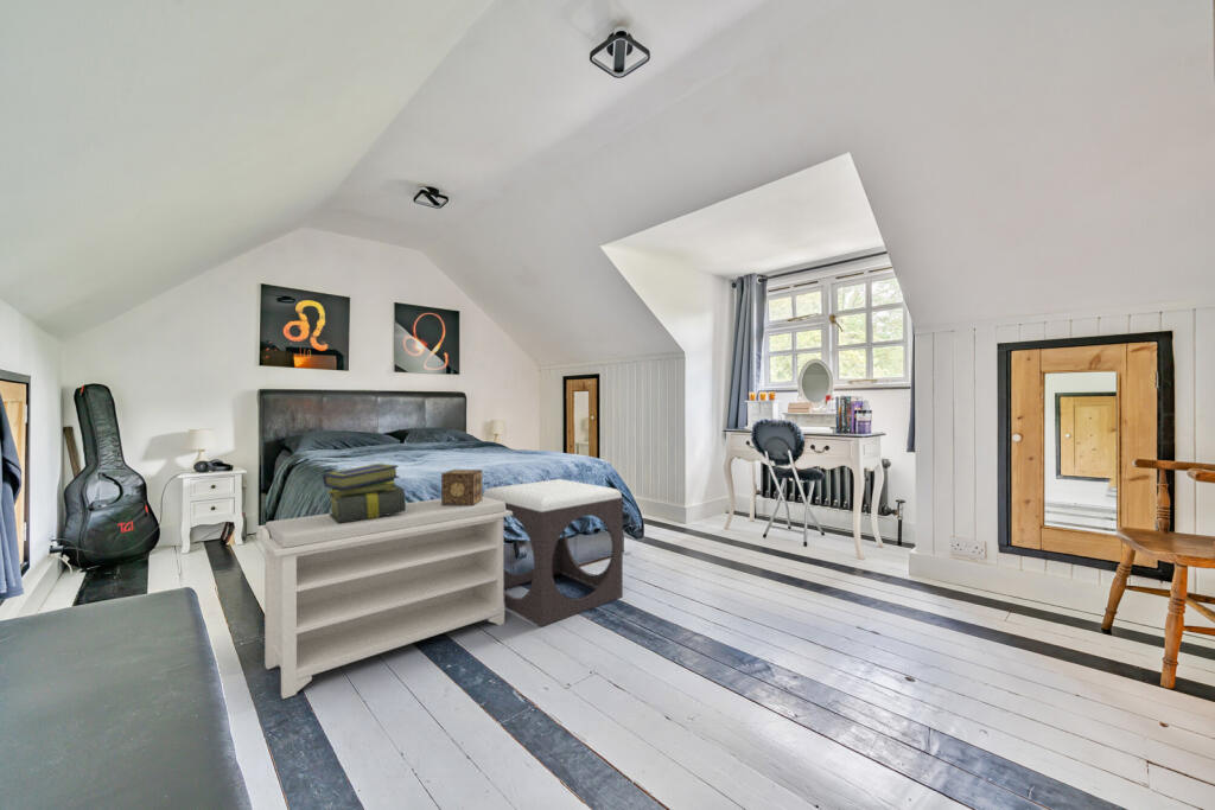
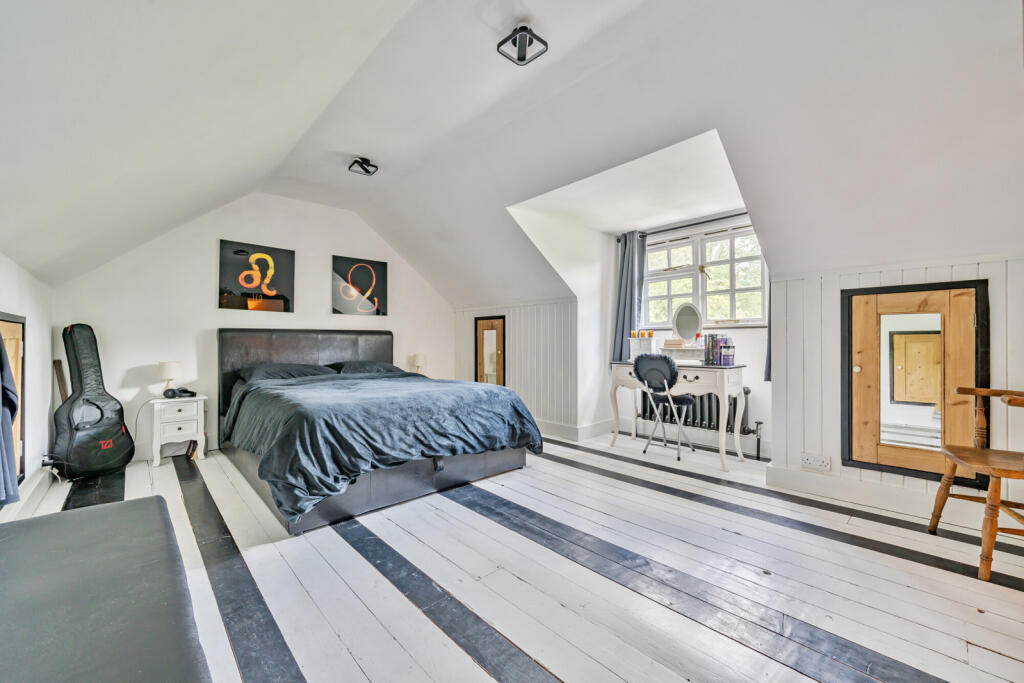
- stack of books [322,463,407,523]
- footstool [482,478,624,627]
- bench [255,496,513,700]
- decorative box [440,468,483,506]
